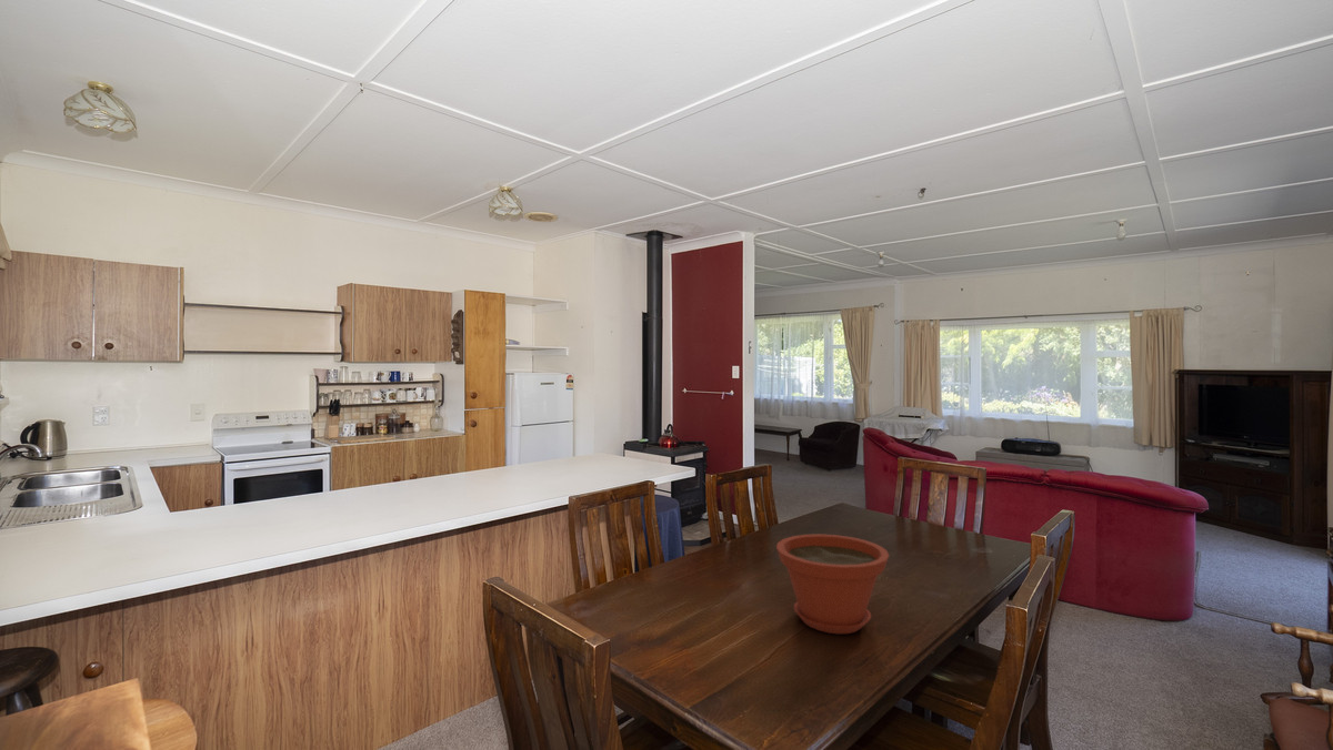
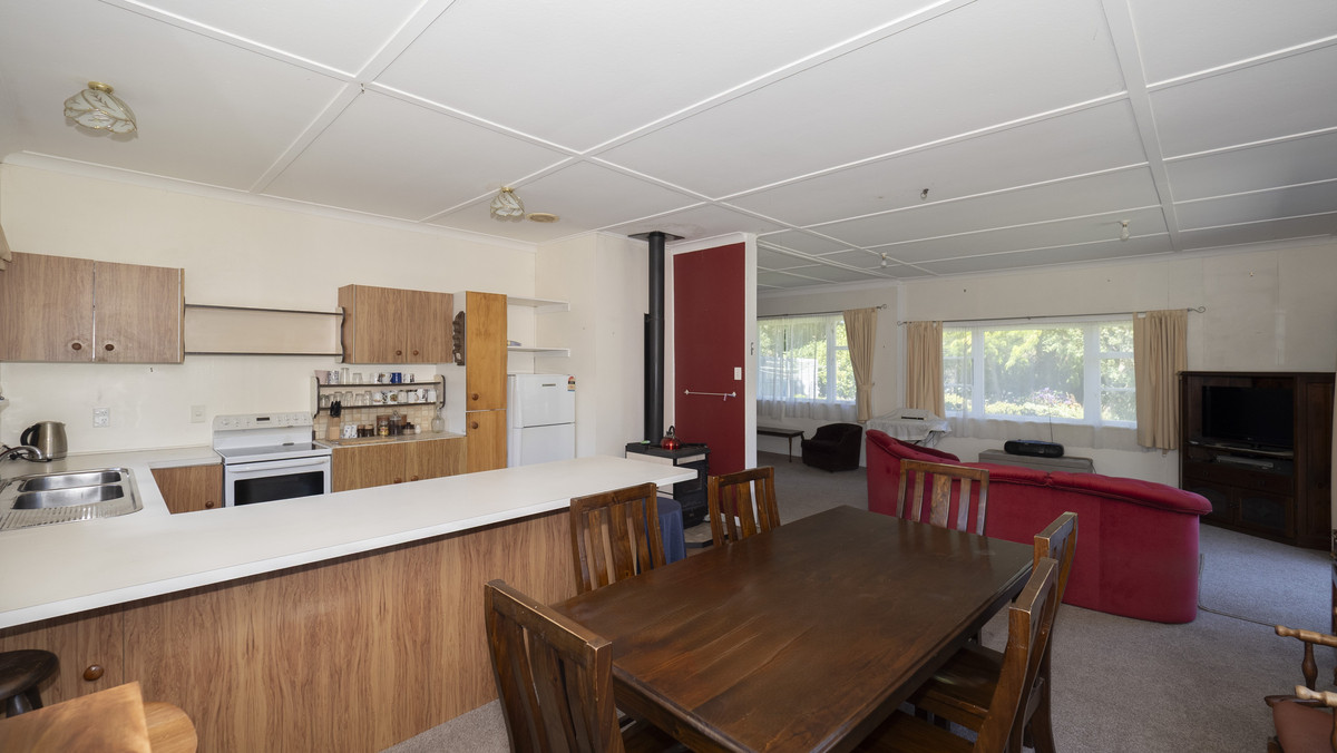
- plant pot [775,533,890,635]
